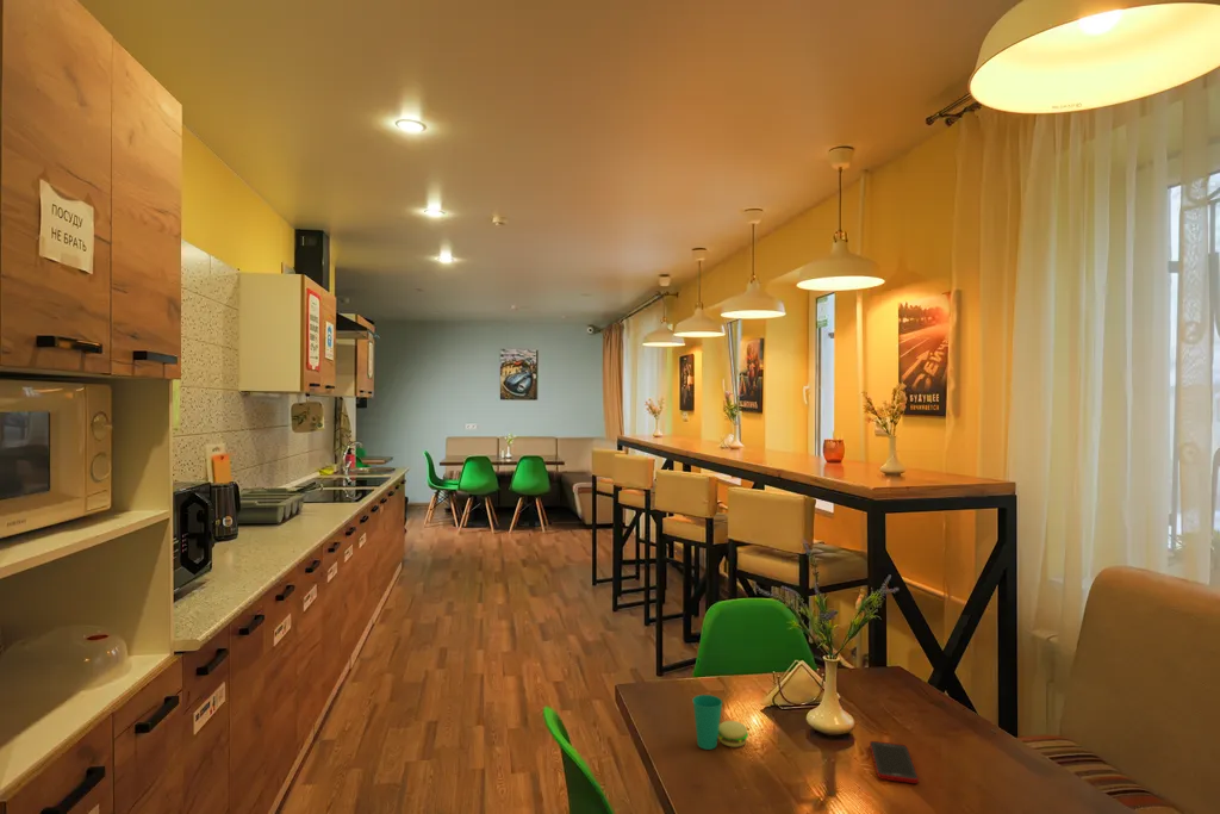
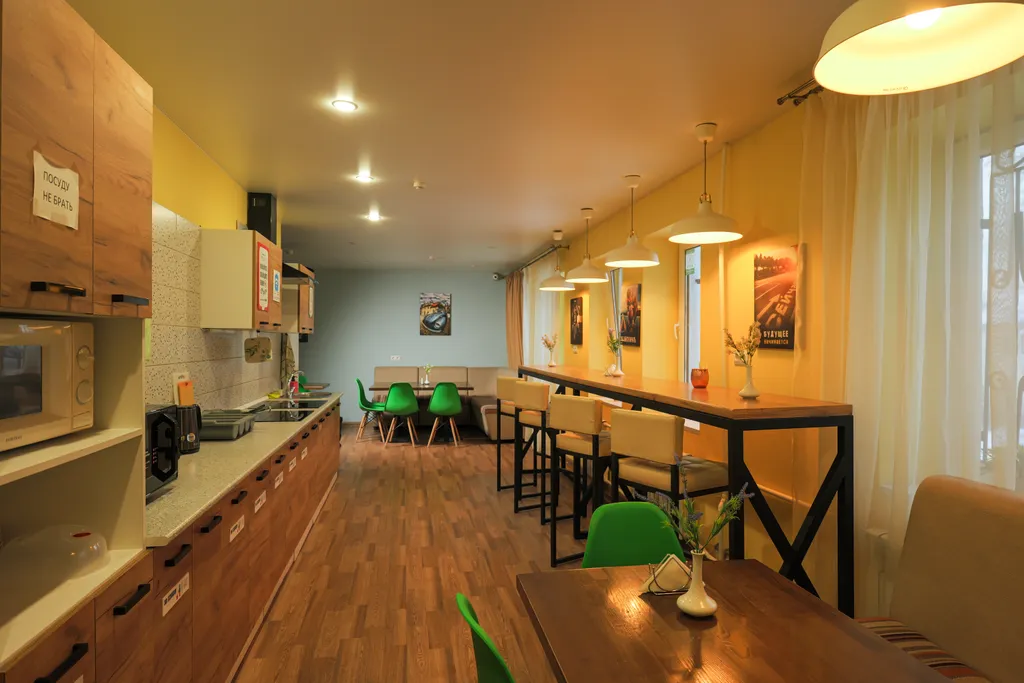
- cup [691,694,749,751]
- cell phone [869,740,920,784]
